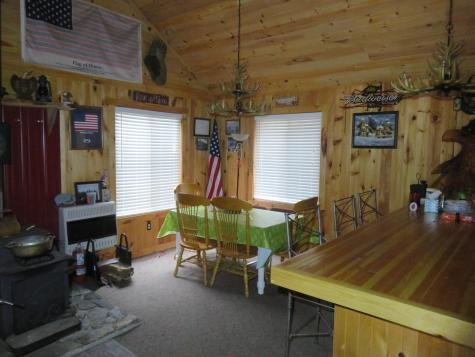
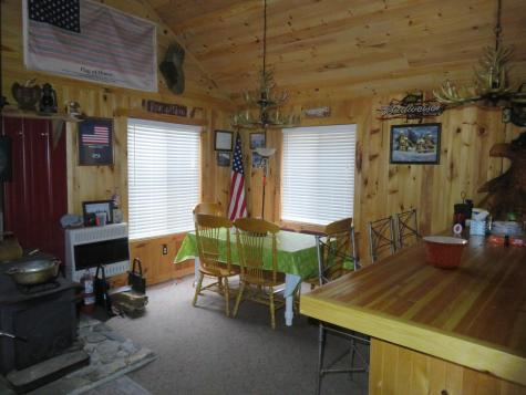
+ mixing bowl [421,235,470,270]
